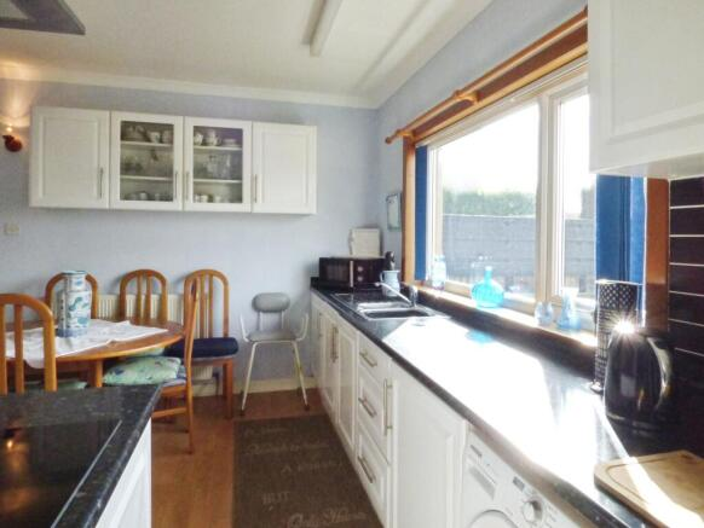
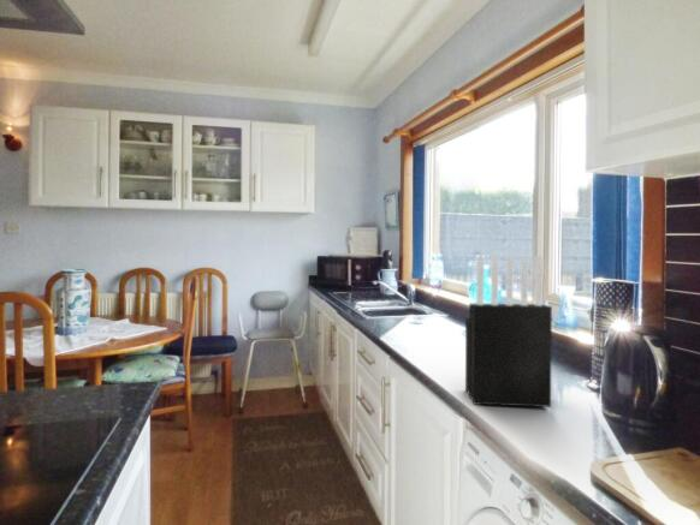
+ knife block [464,255,553,408]
